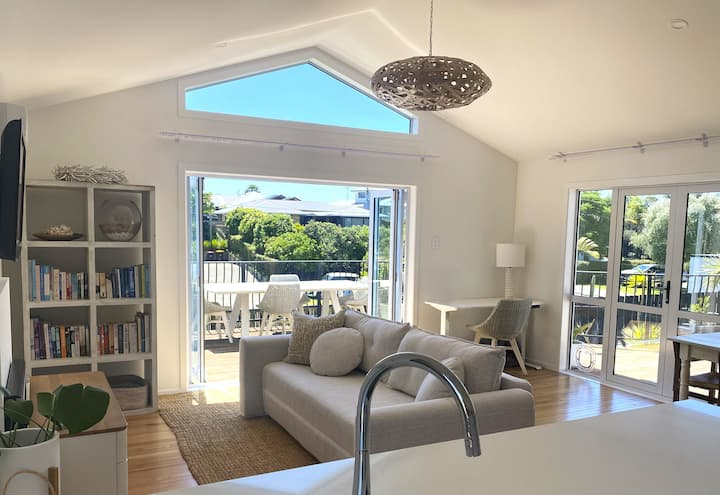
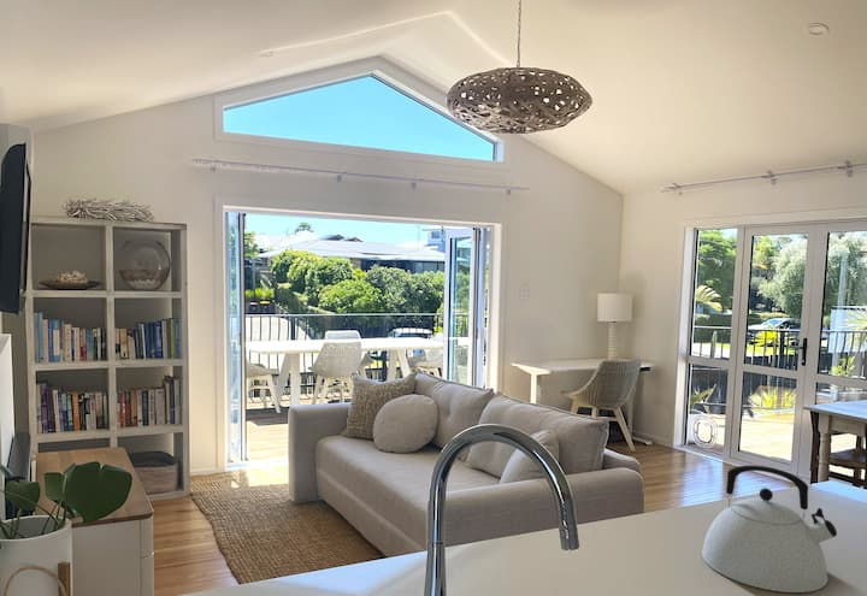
+ kettle [701,465,838,594]
